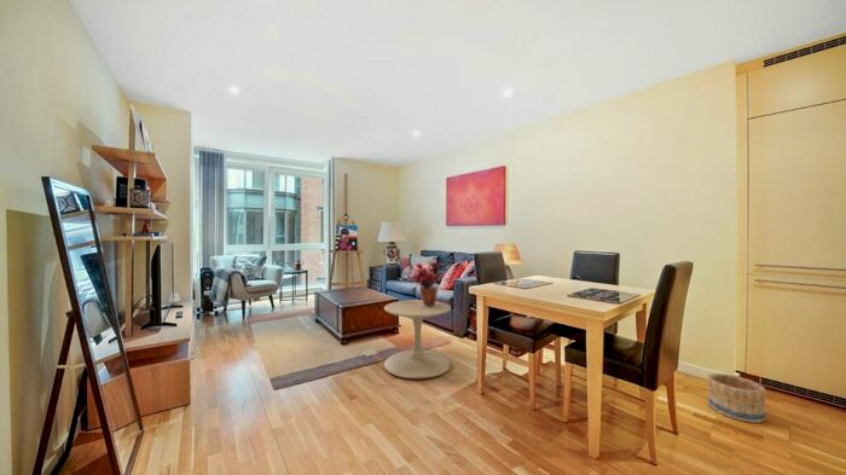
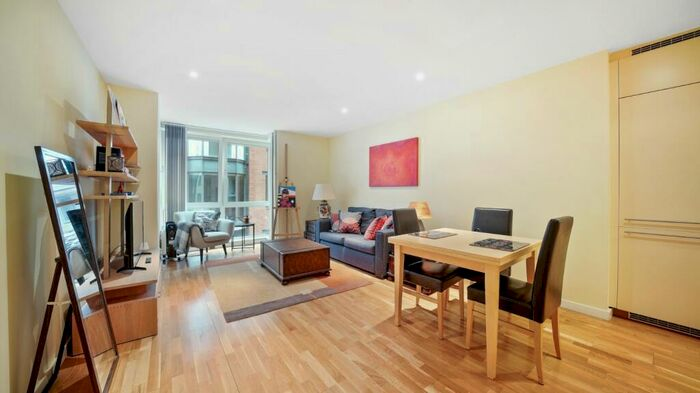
- side table [383,299,452,380]
- basket [706,372,767,424]
- potted plant [411,260,442,306]
